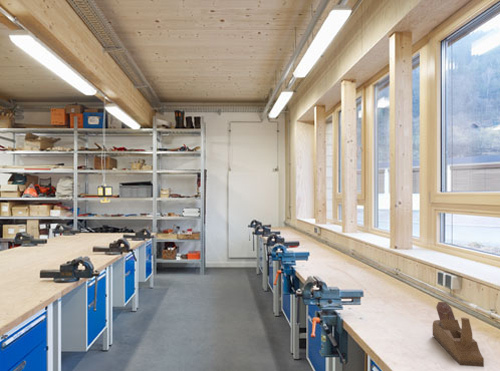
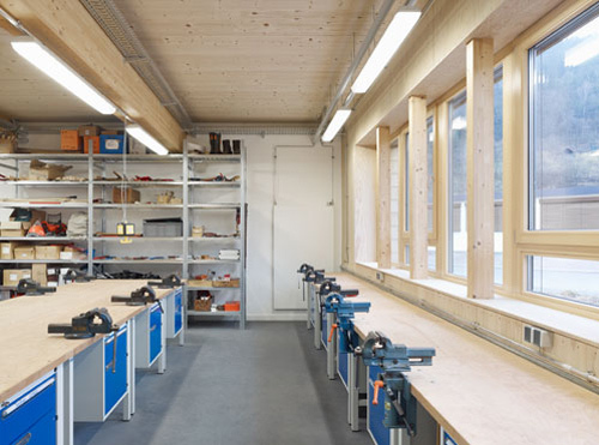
- hand plane [432,301,485,368]
